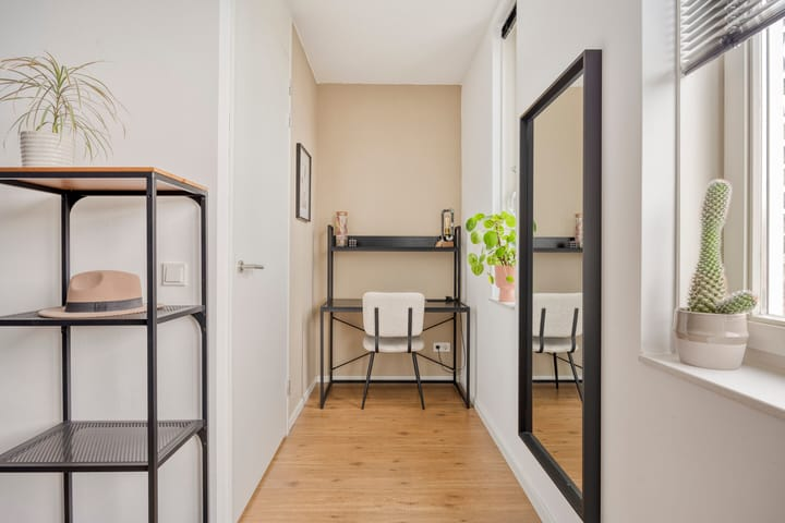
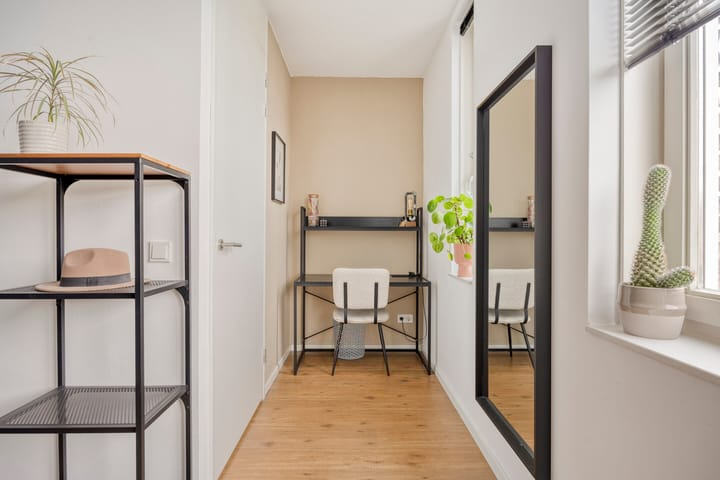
+ waste bin [332,318,367,361]
